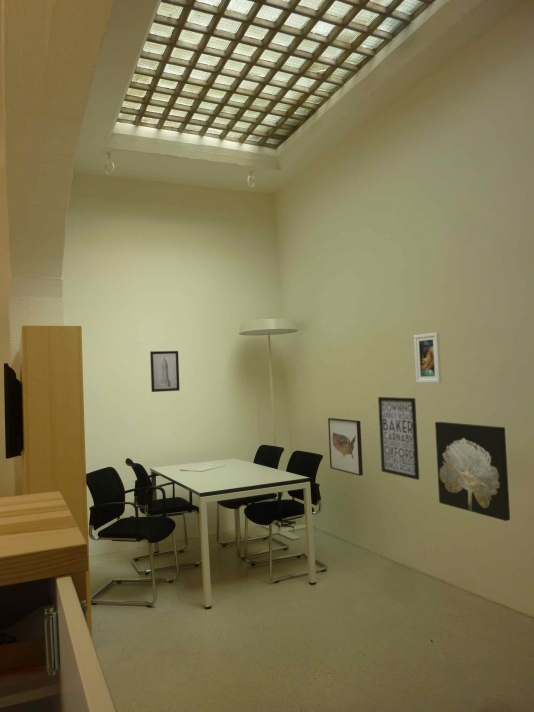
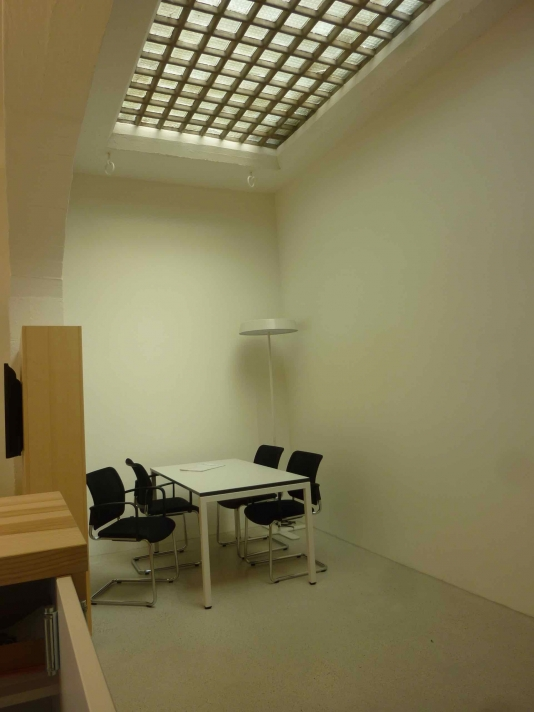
- wall art [149,350,181,393]
- wall art [377,396,420,481]
- wall art [327,417,364,477]
- wall art [434,421,511,522]
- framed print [413,332,443,384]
